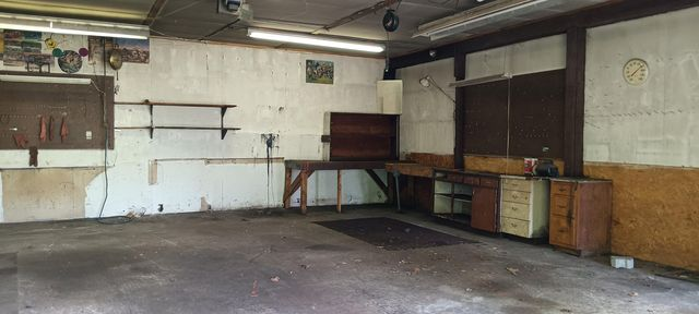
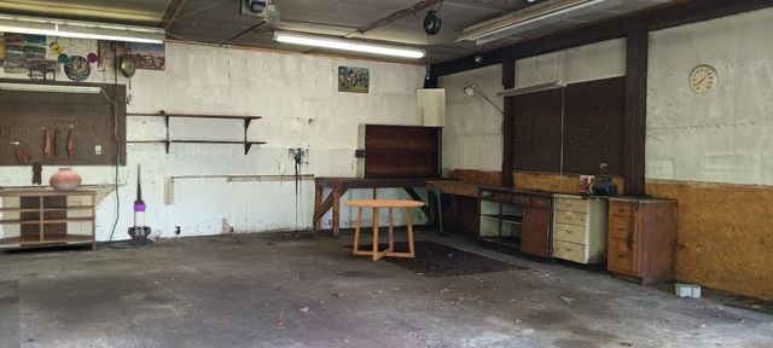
+ clay pot [48,166,83,192]
+ vacuum cleaner [127,163,153,245]
+ tv stand [0,188,99,251]
+ dining table [343,198,426,261]
